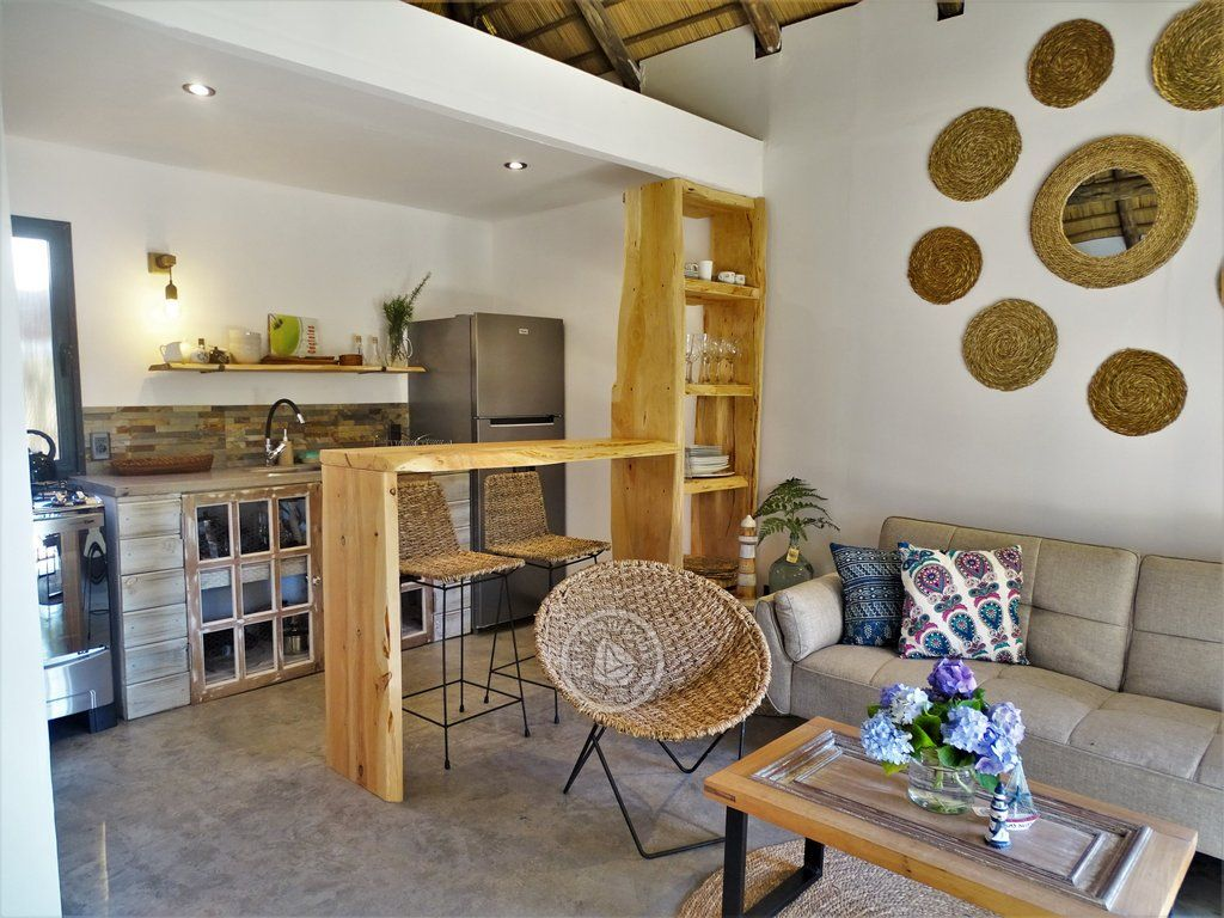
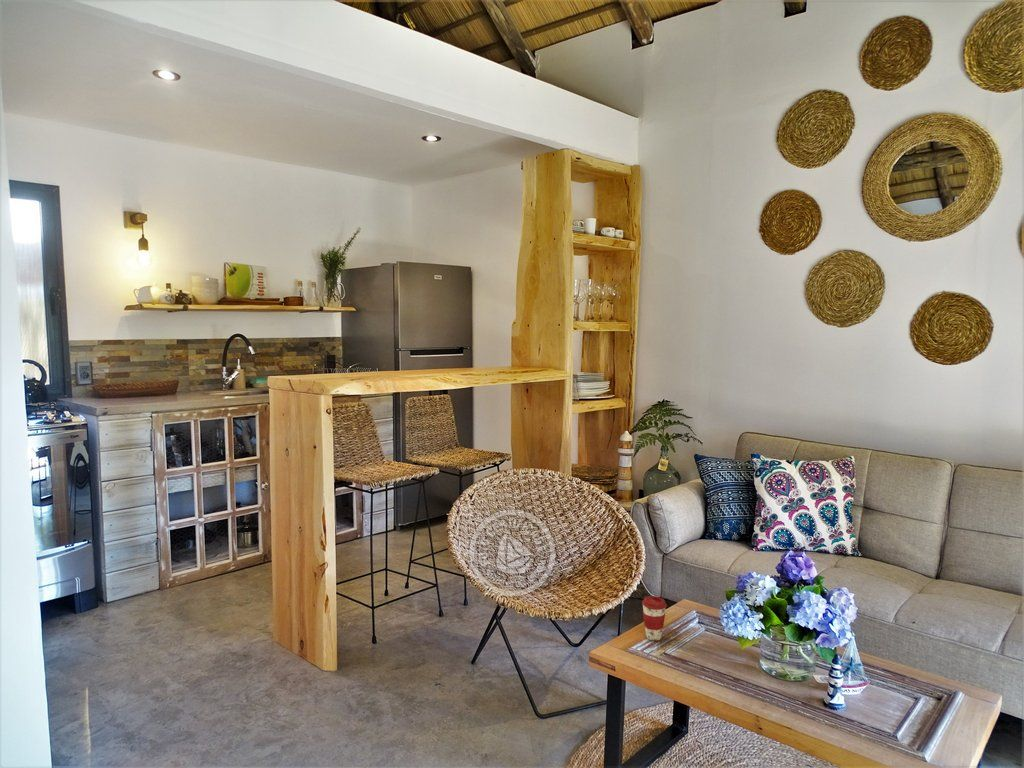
+ coffee cup [641,595,668,642]
